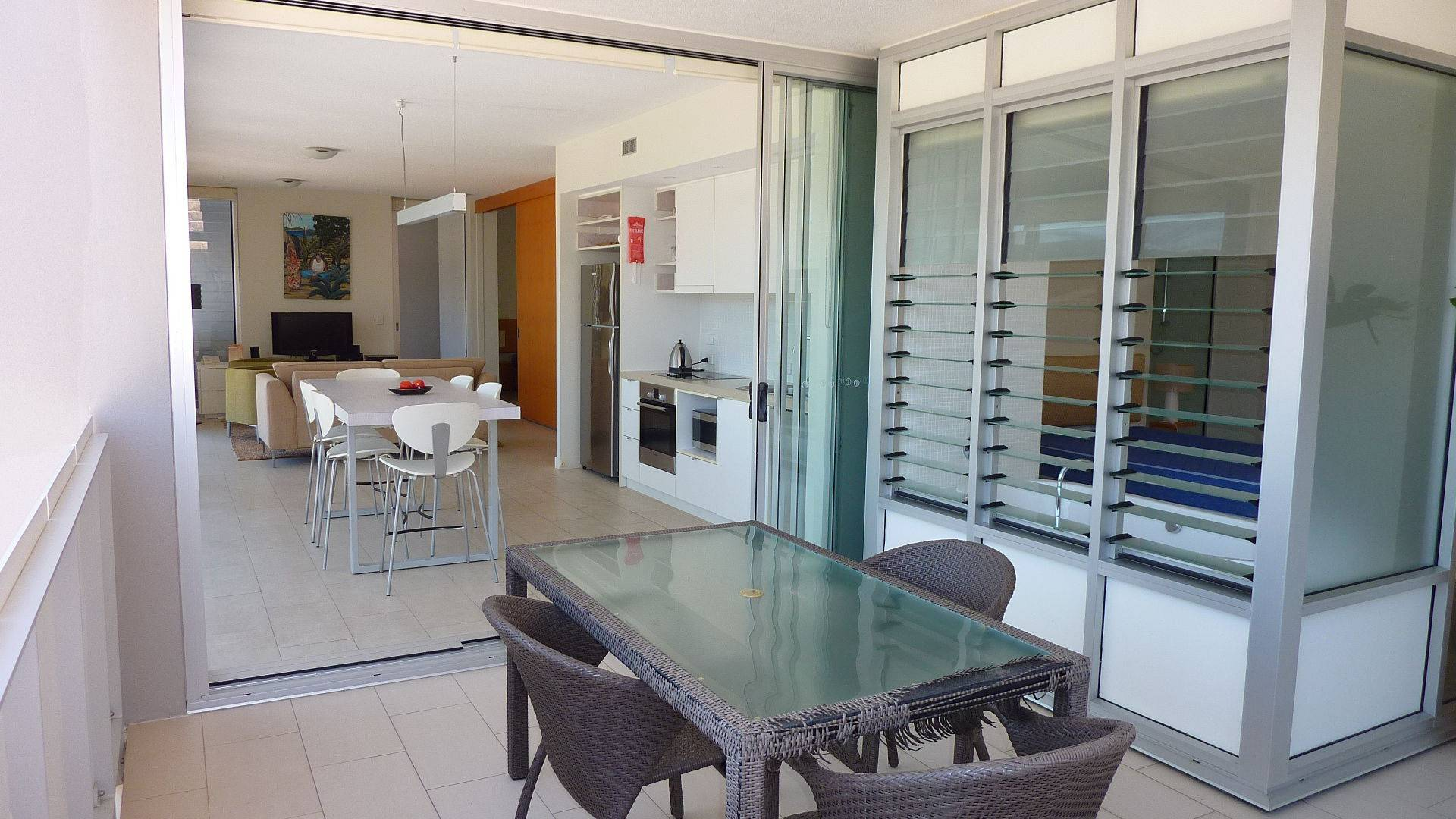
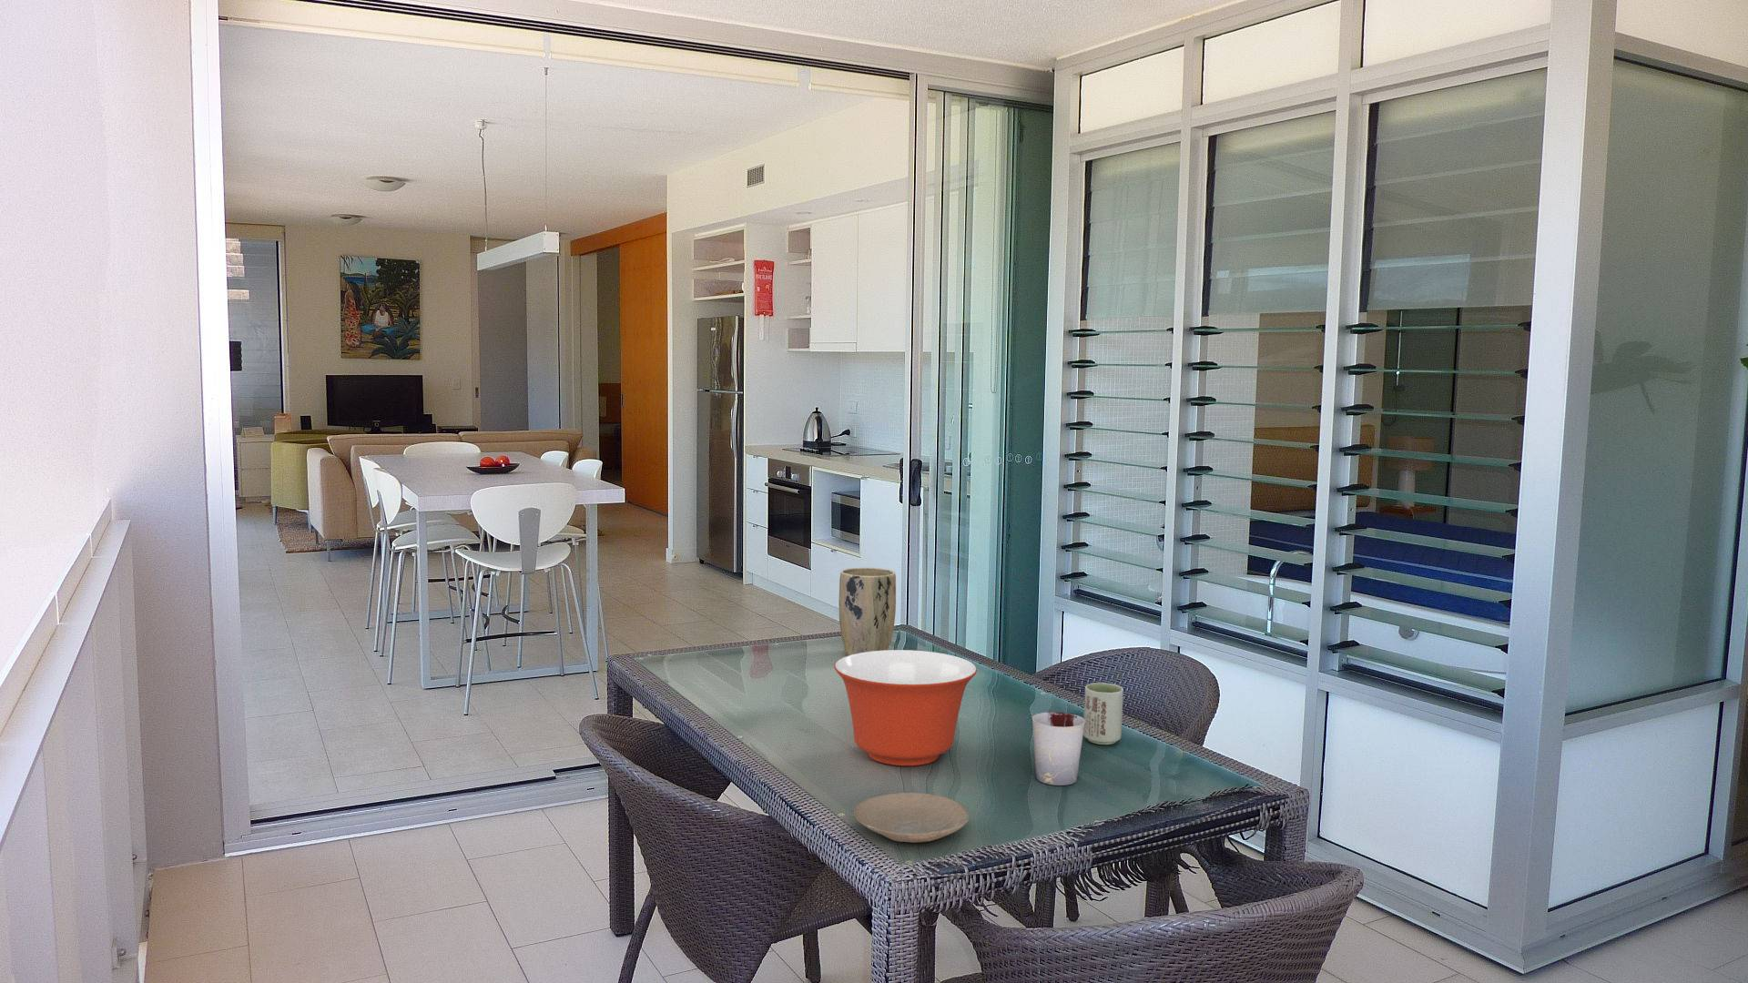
+ mixing bowl [833,649,977,767]
+ plant pot [838,567,897,657]
+ cup [1083,682,1125,745]
+ plate [854,792,970,844]
+ cup [1031,711,1085,786]
